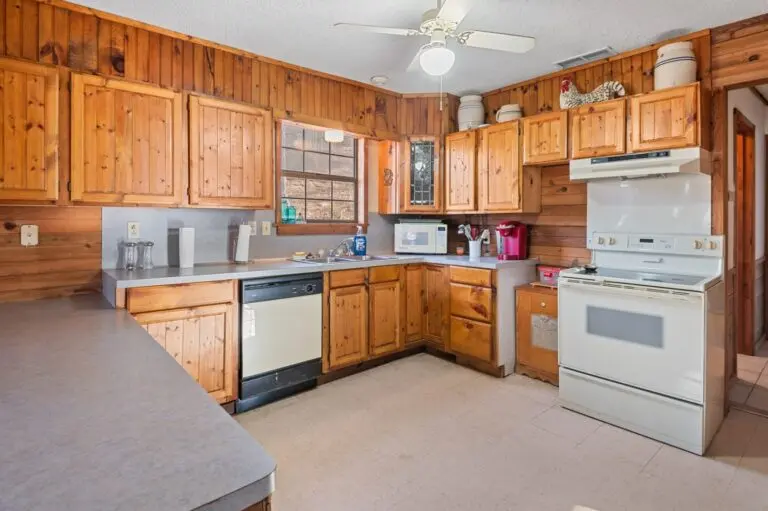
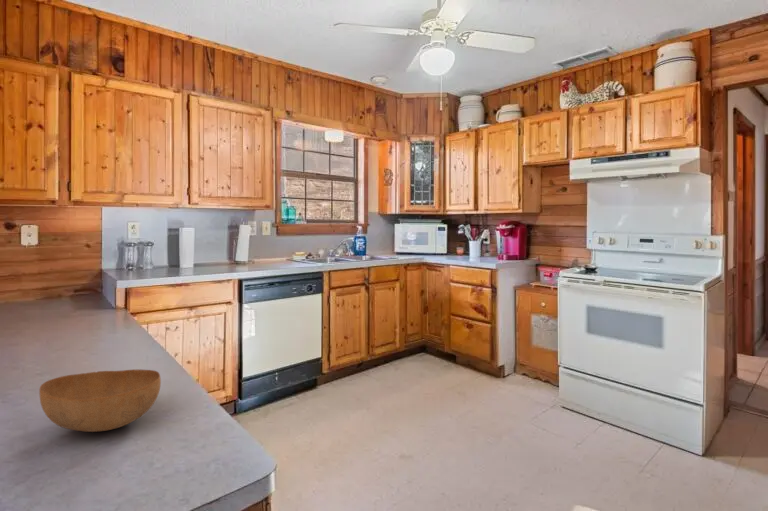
+ bowl [38,368,162,433]
